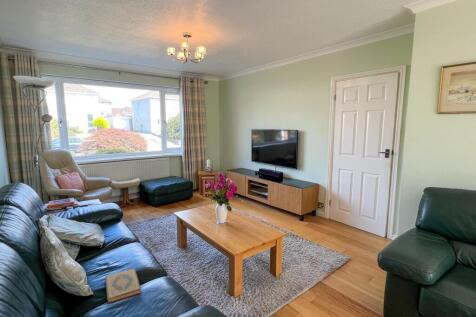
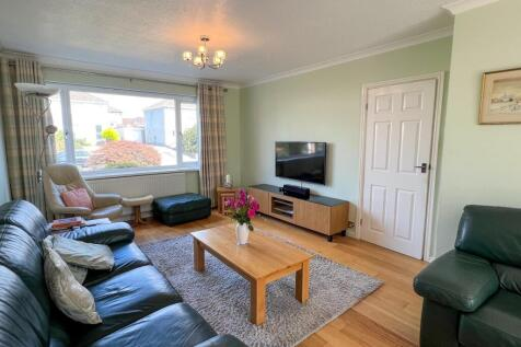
- hardback book [104,268,142,304]
